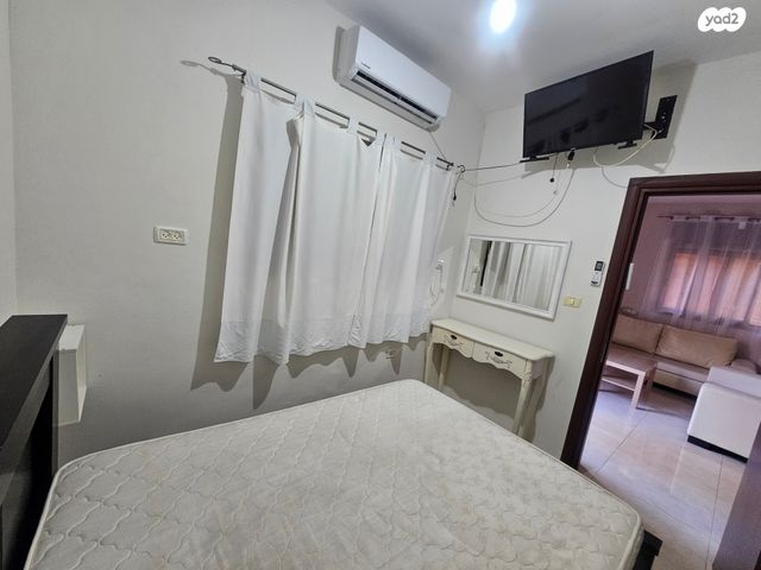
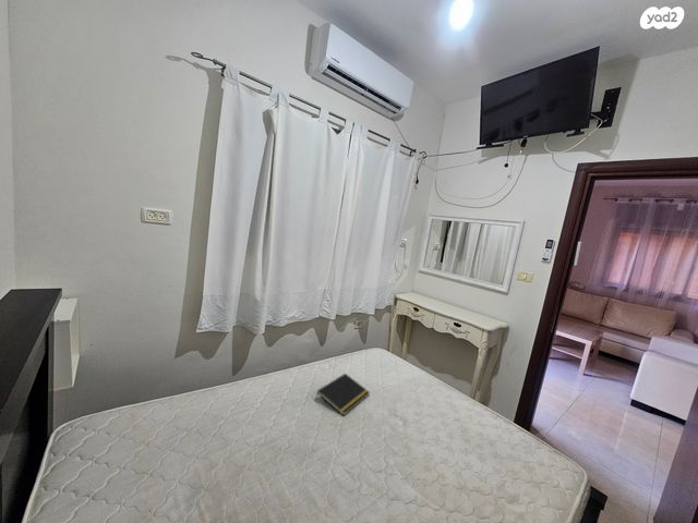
+ notepad [314,373,371,416]
